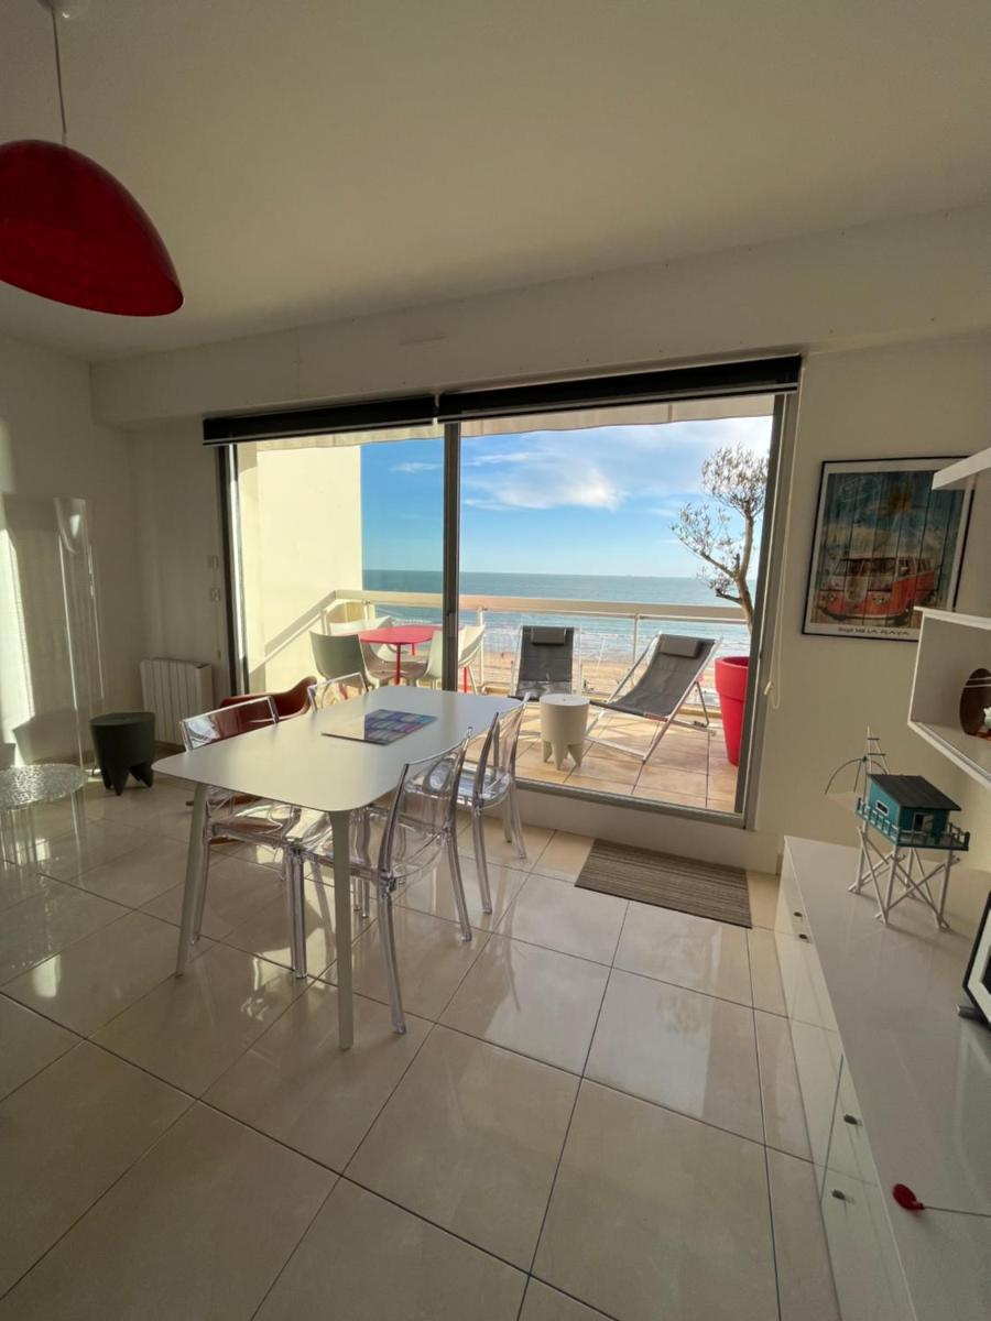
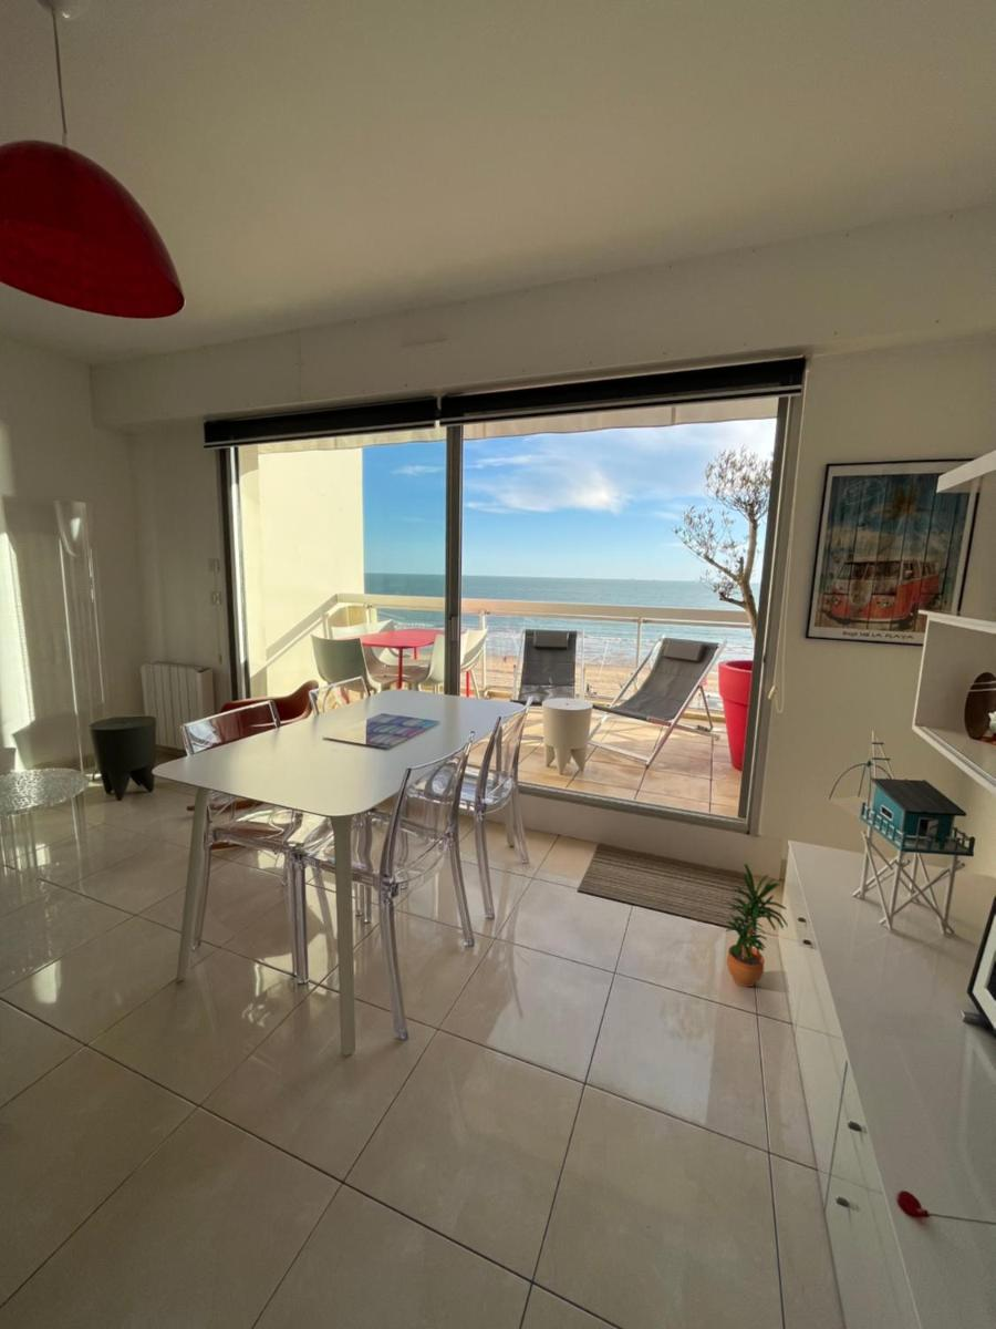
+ potted plant [724,863,789,988]
